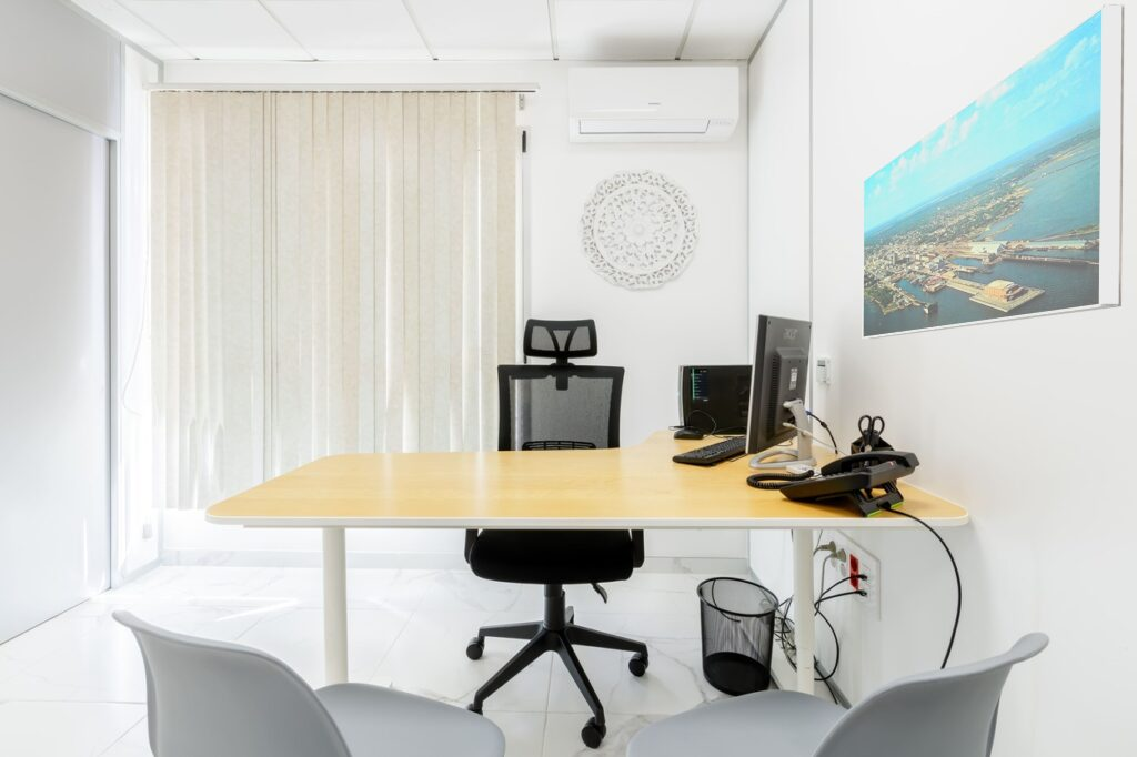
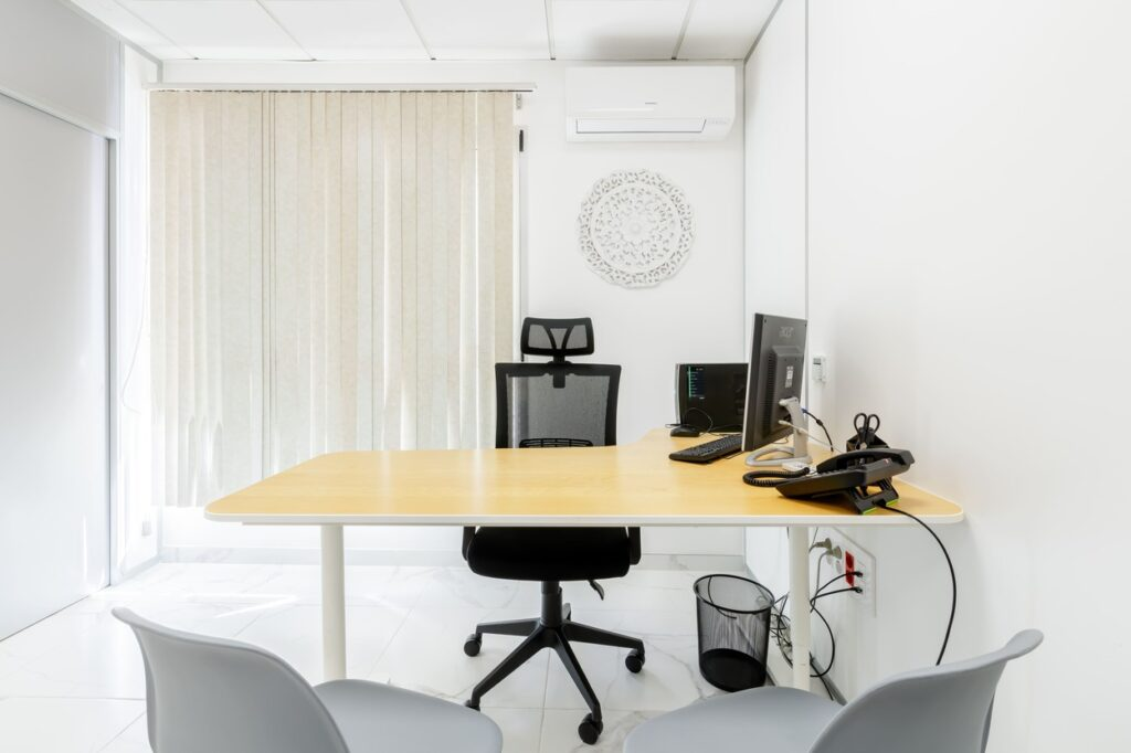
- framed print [862,3,1126,340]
